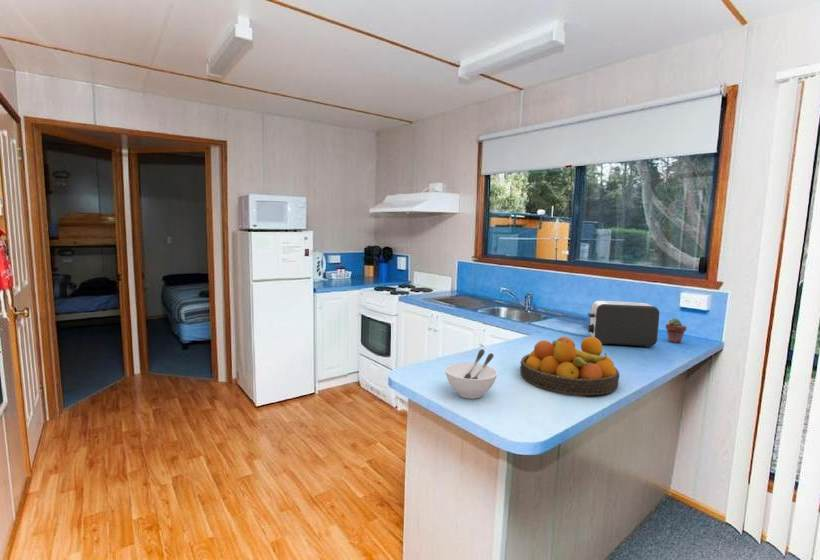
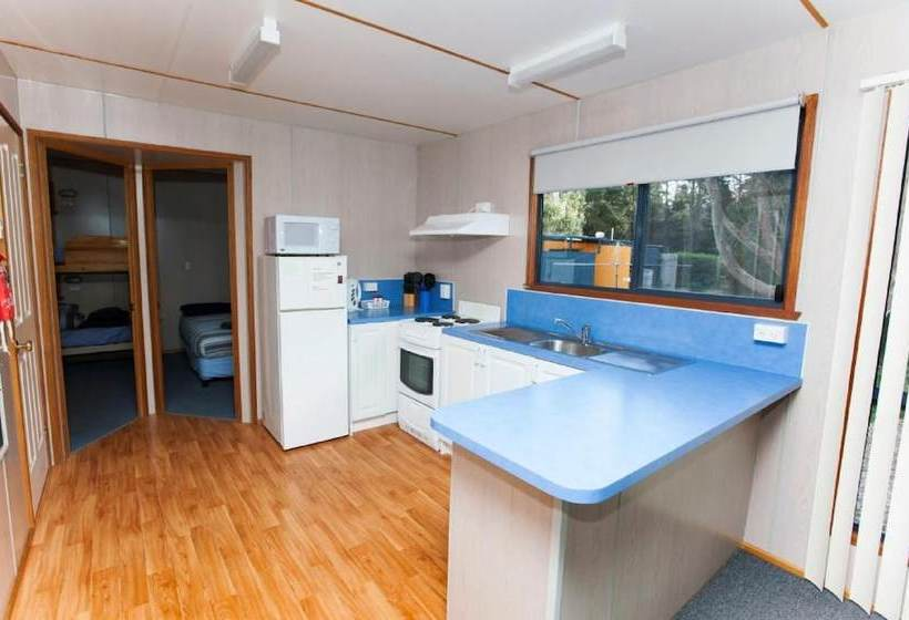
- potted succulent [665,317,687,344]
- fruit bowl [519,336,620,396]
- toaster [587,300,661,348]
- bowl [444,348,499,400]
